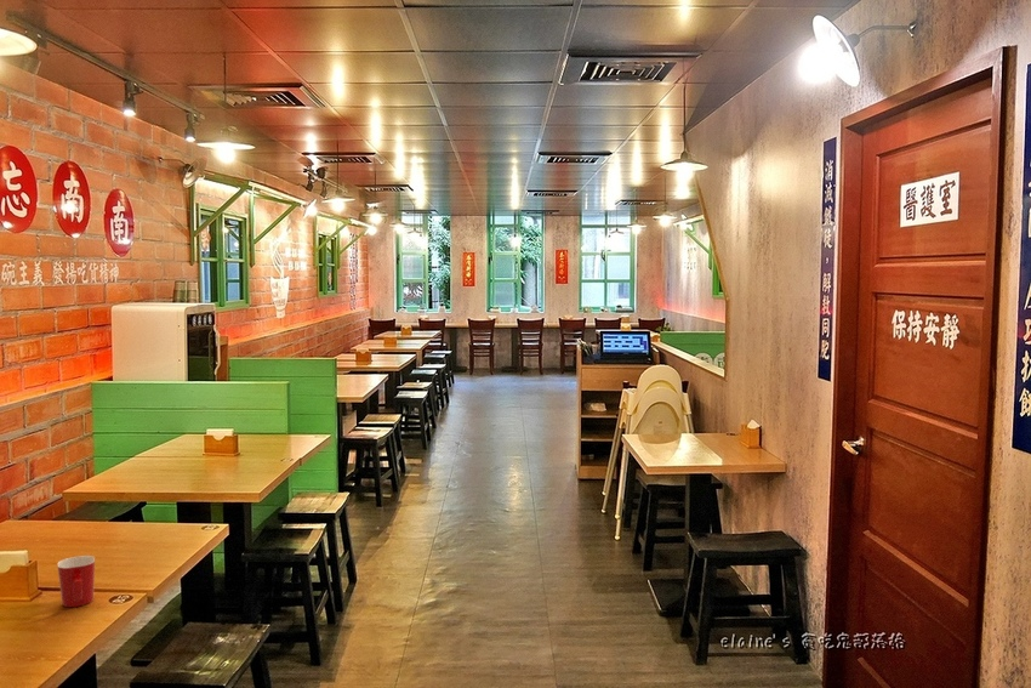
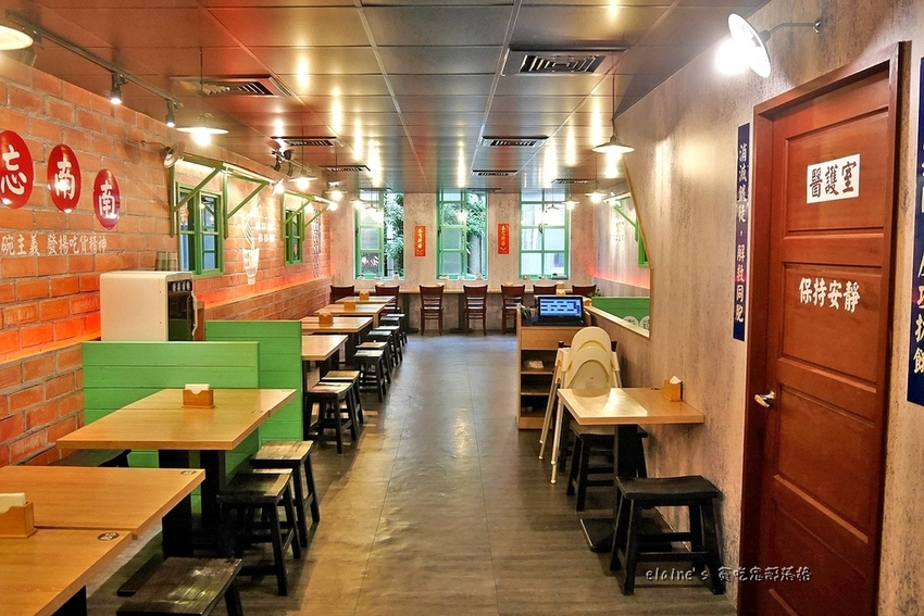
- mug [57,555,96,608]
